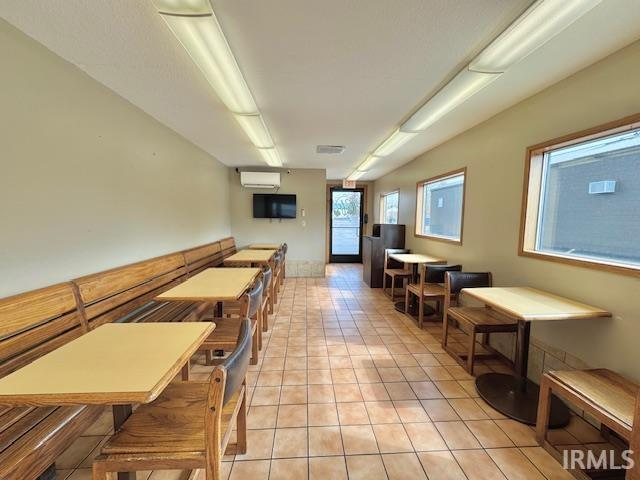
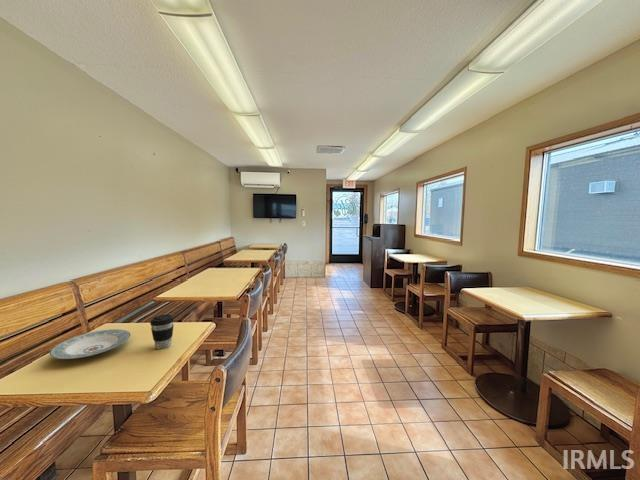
+ plate [48,328,131,360]
+ coffee cup [149,314,175,350]
